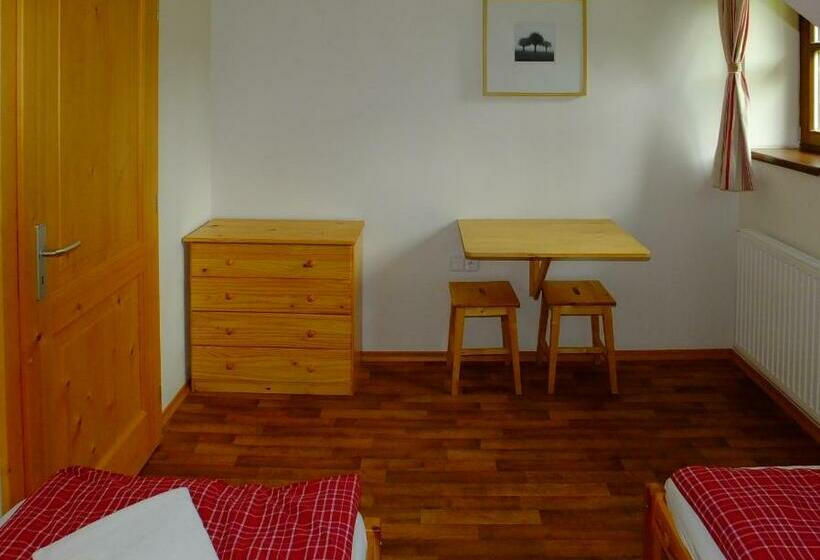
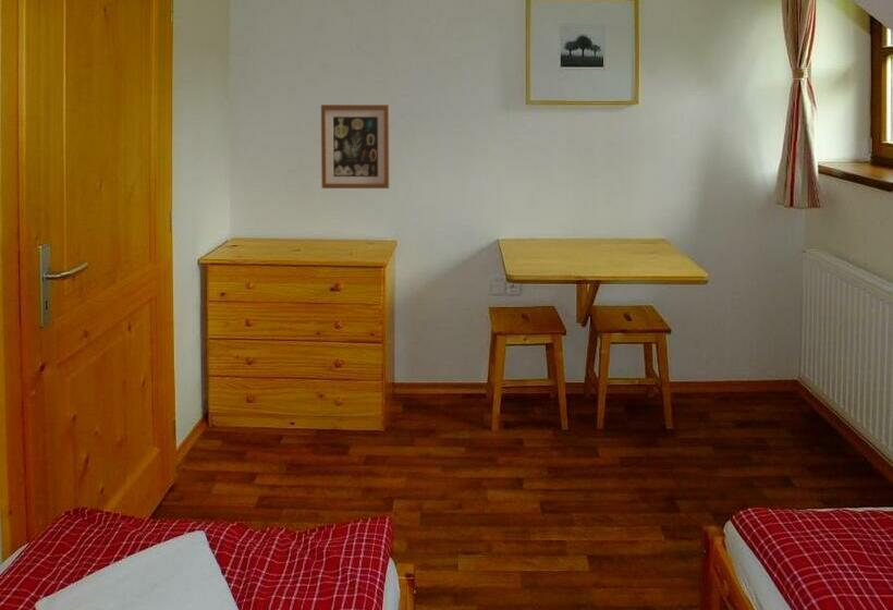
+ wall art [320,103,390,190]
